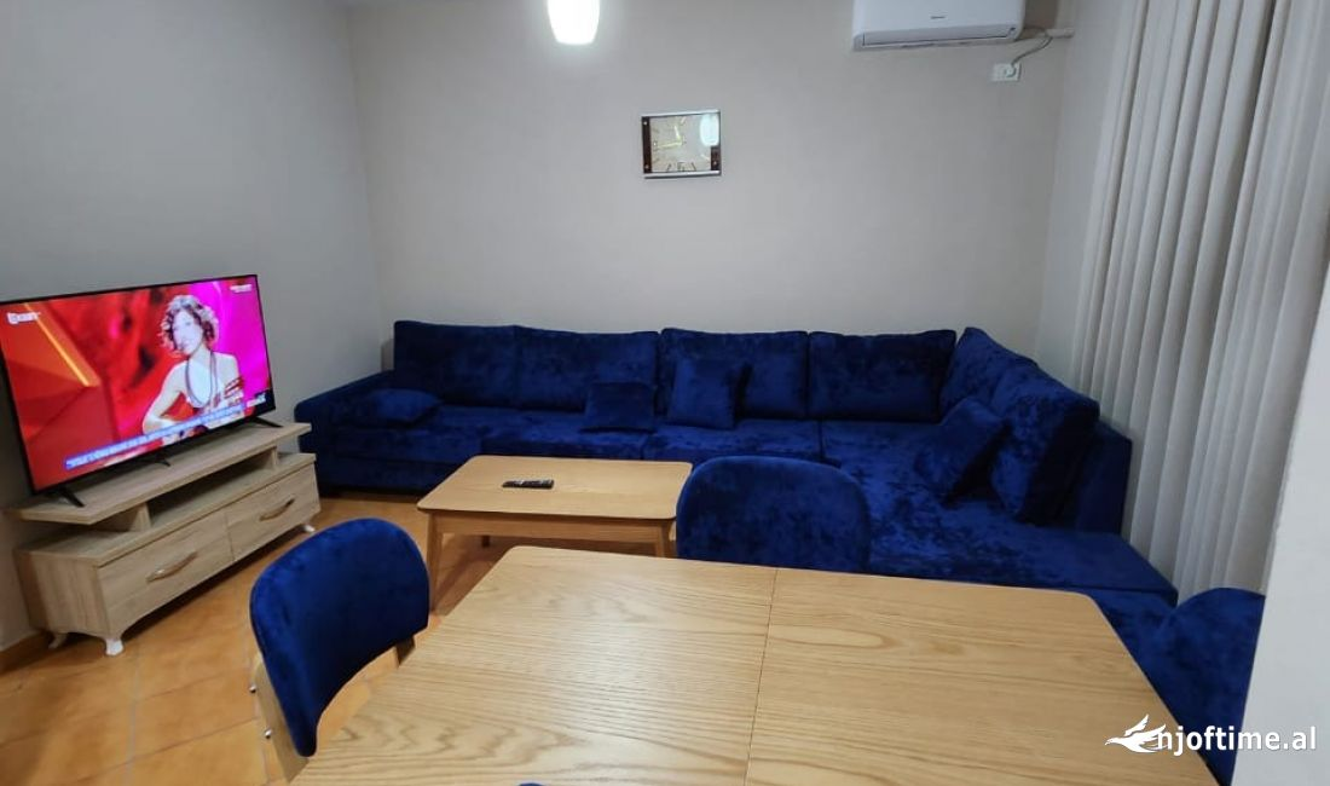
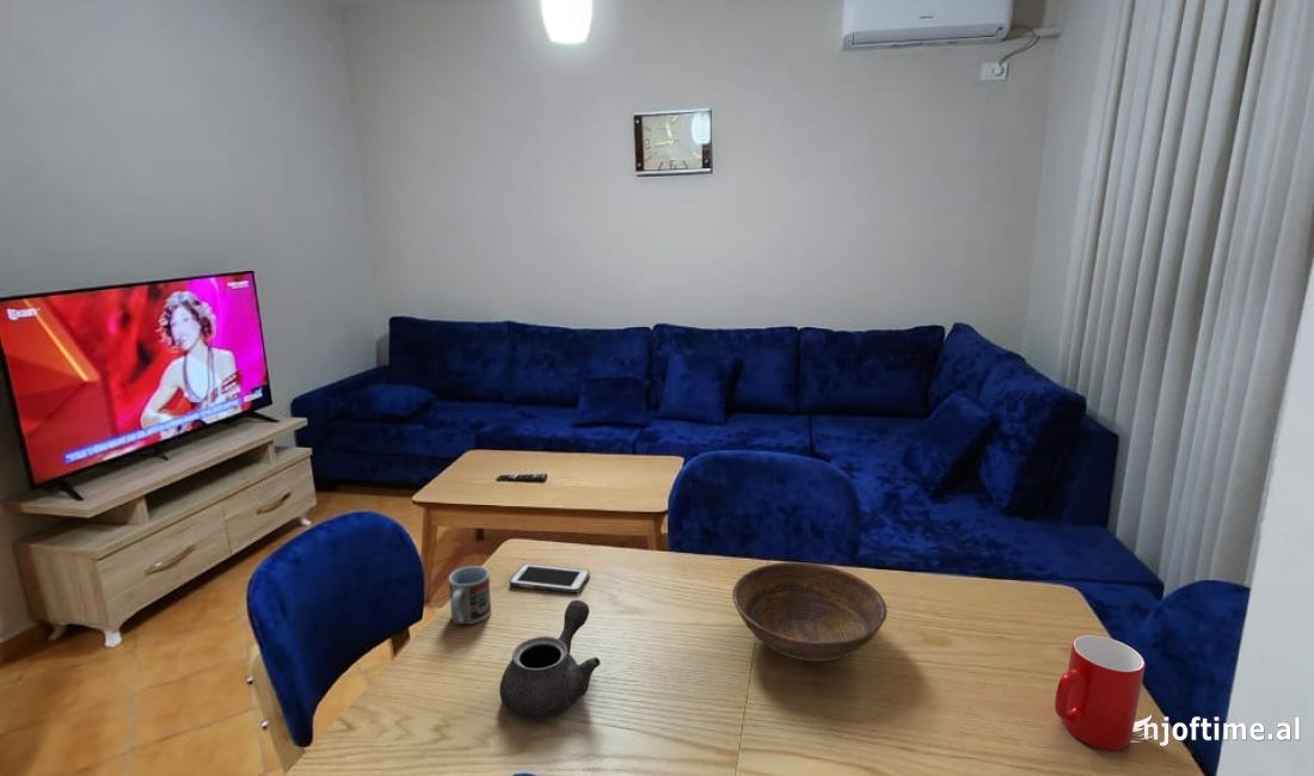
+ cup [1054,634,1147,751]
+ bowl [731,561,889,663]
+ cup [447,565,492,626]
+ teapot [498,598,602,720]
+ cell phone [508,562,591,593]
